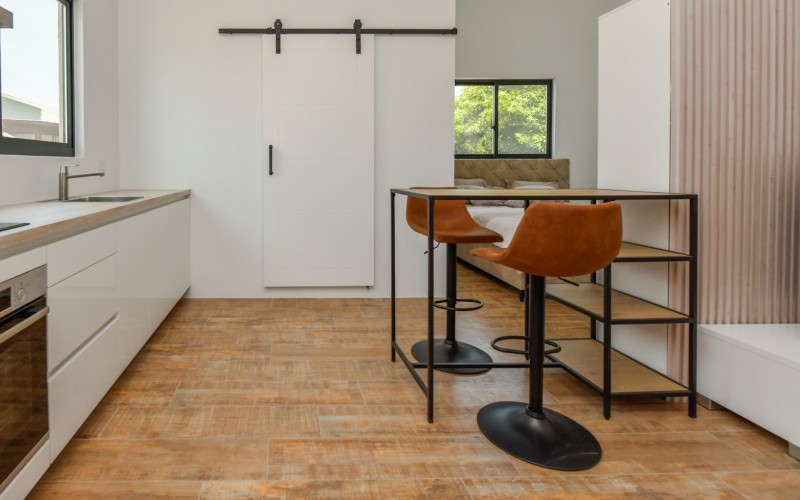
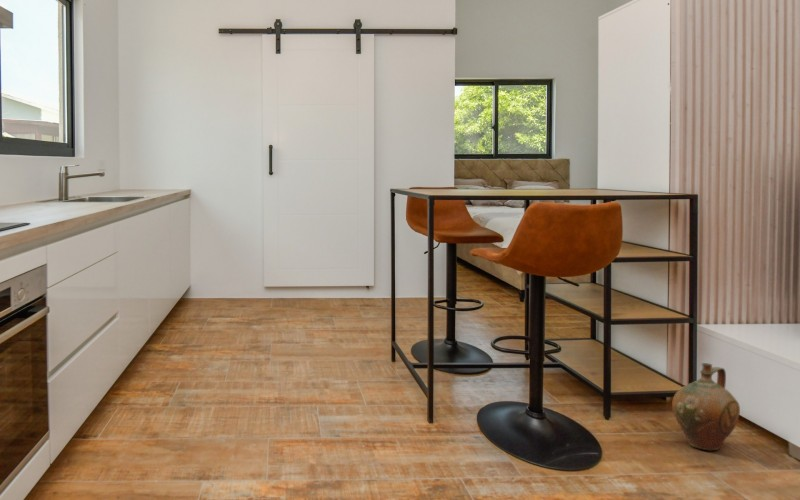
+ ceramic jug [671,362,741,451]
